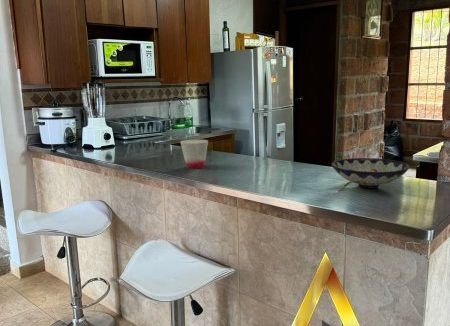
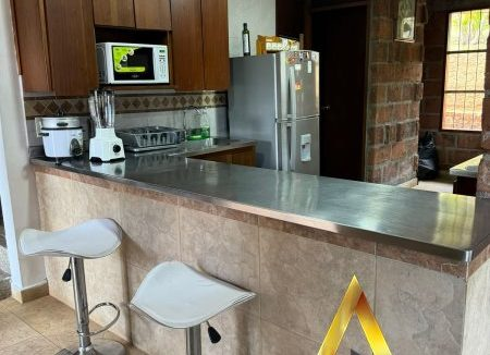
- bowl [330,157,410,190]
- cup [179,139,209,170]
